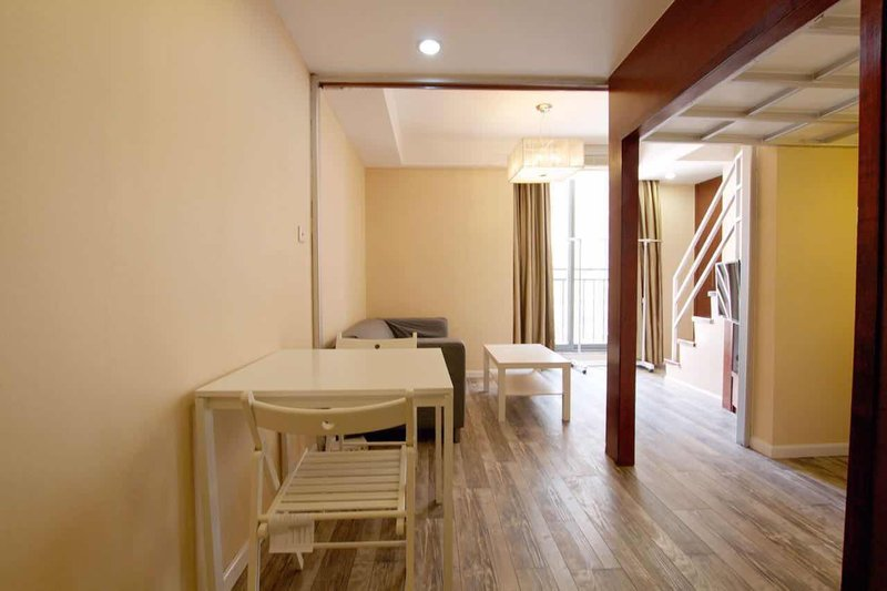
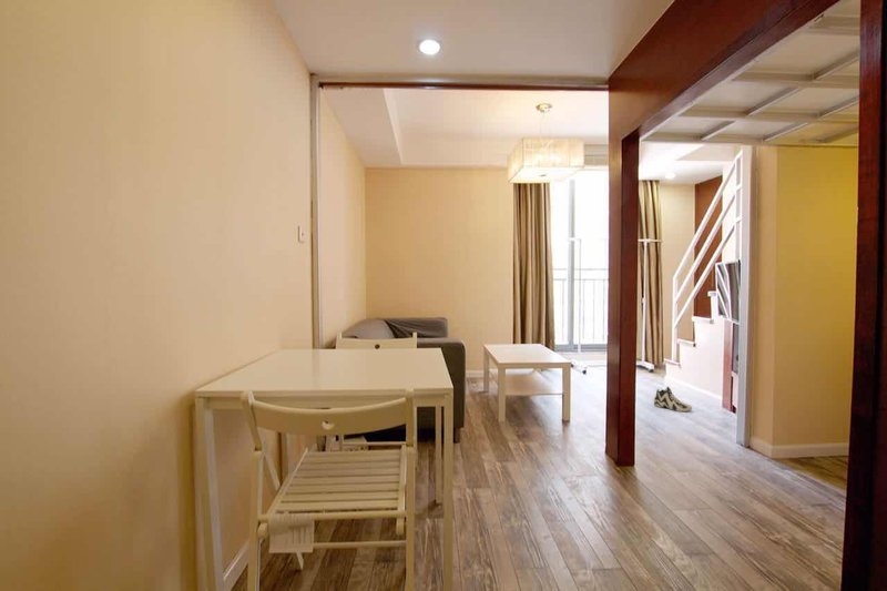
+ sneaker [653,386,693,412]
